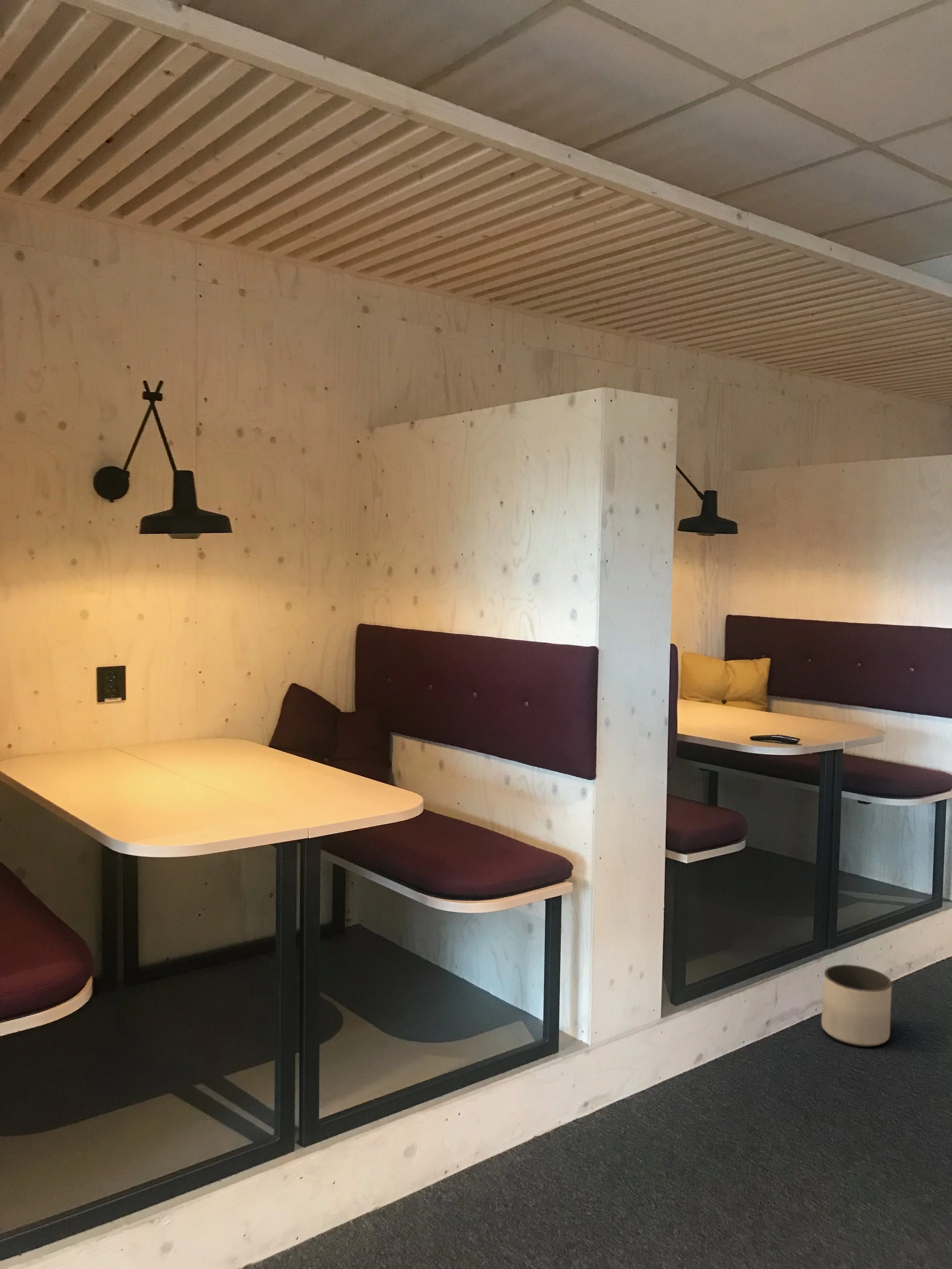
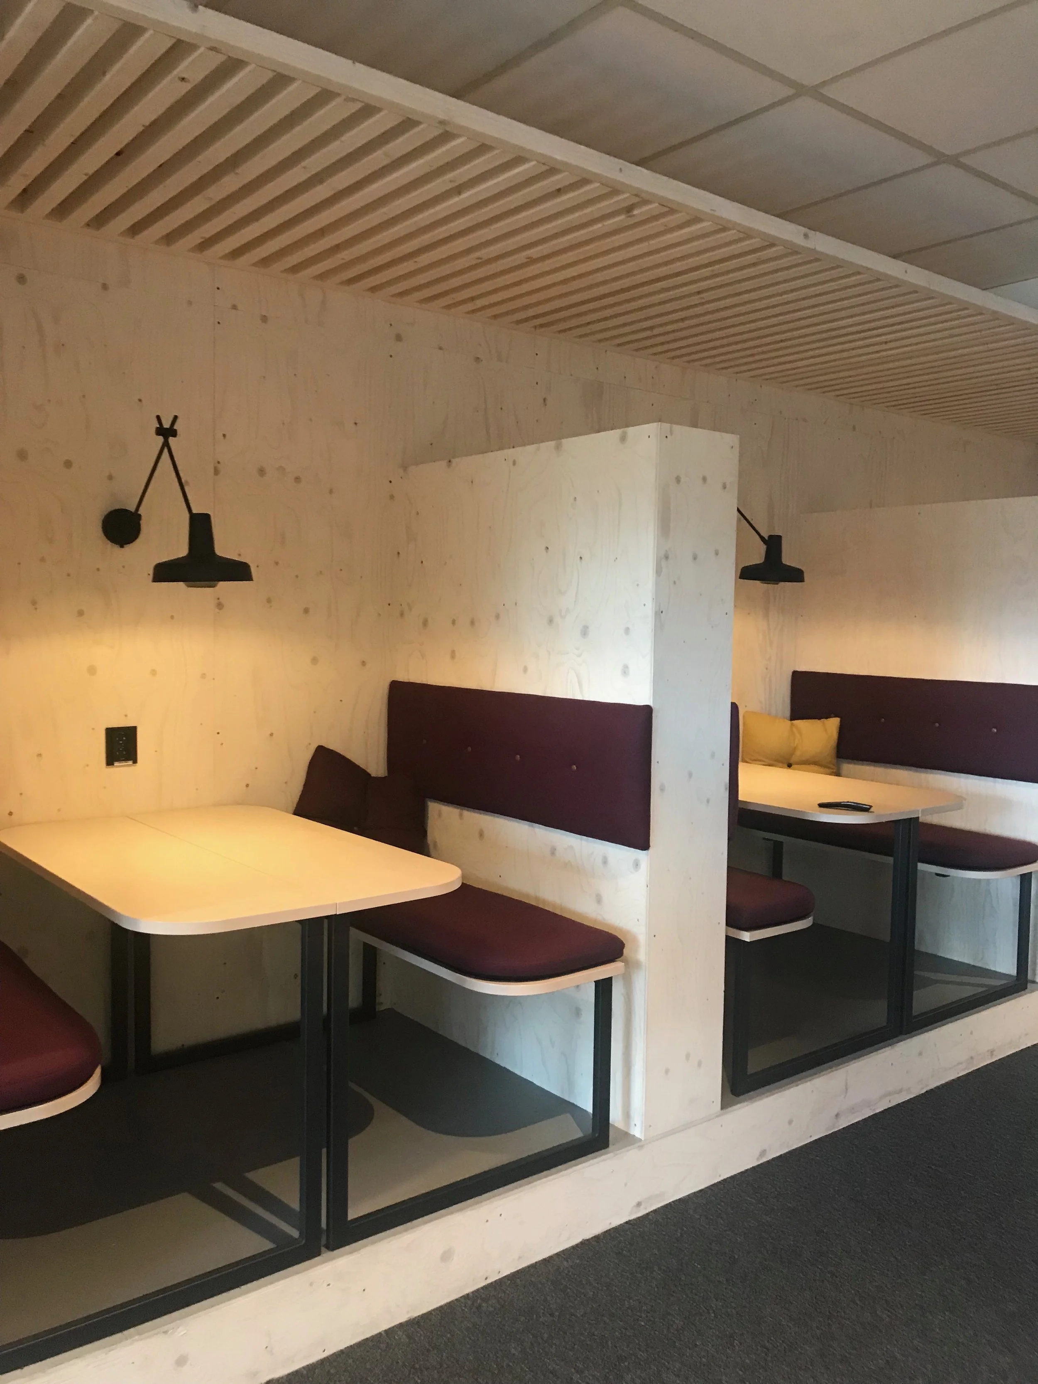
- planter [821,964,892,1047]
